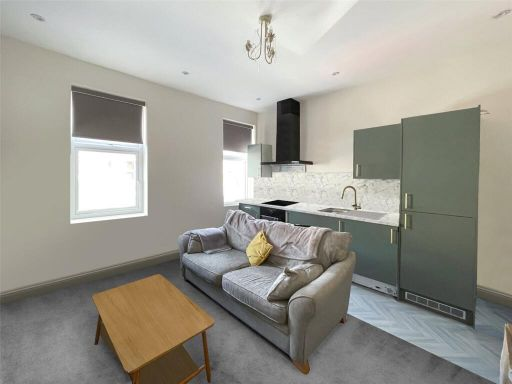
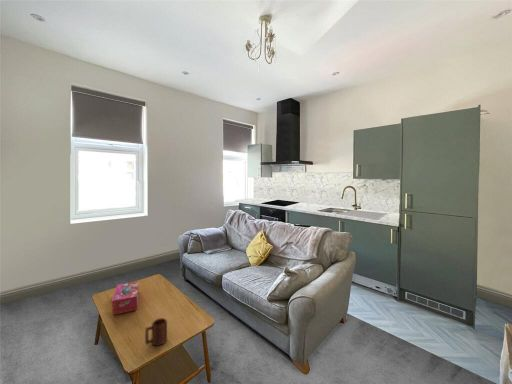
+ mug [144,317,168,346]
+ tissue box [111,281,139,316]
